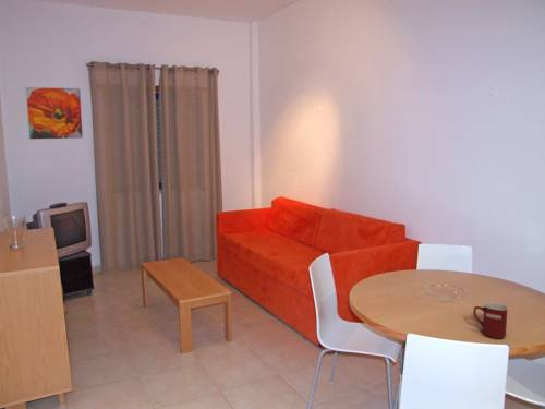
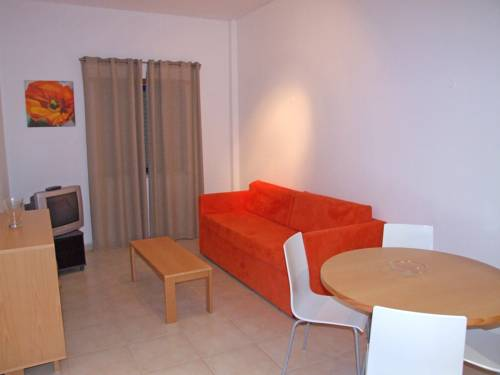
- mug [472,301,509,340]
